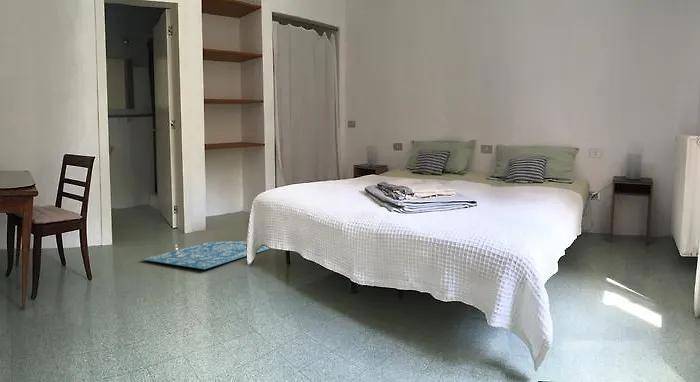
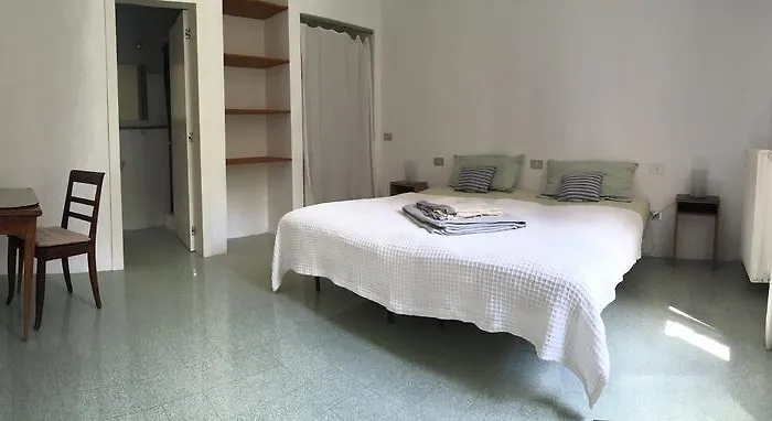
- rug [141,240,271,270]
